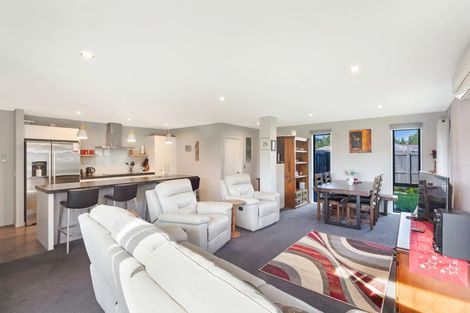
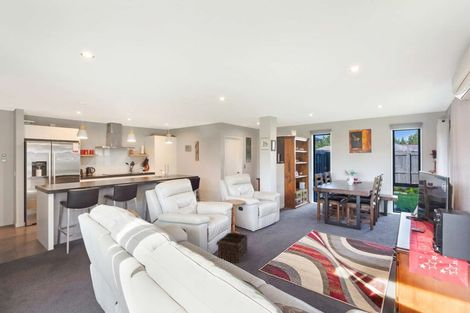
+ basket [215,232,249,263]
